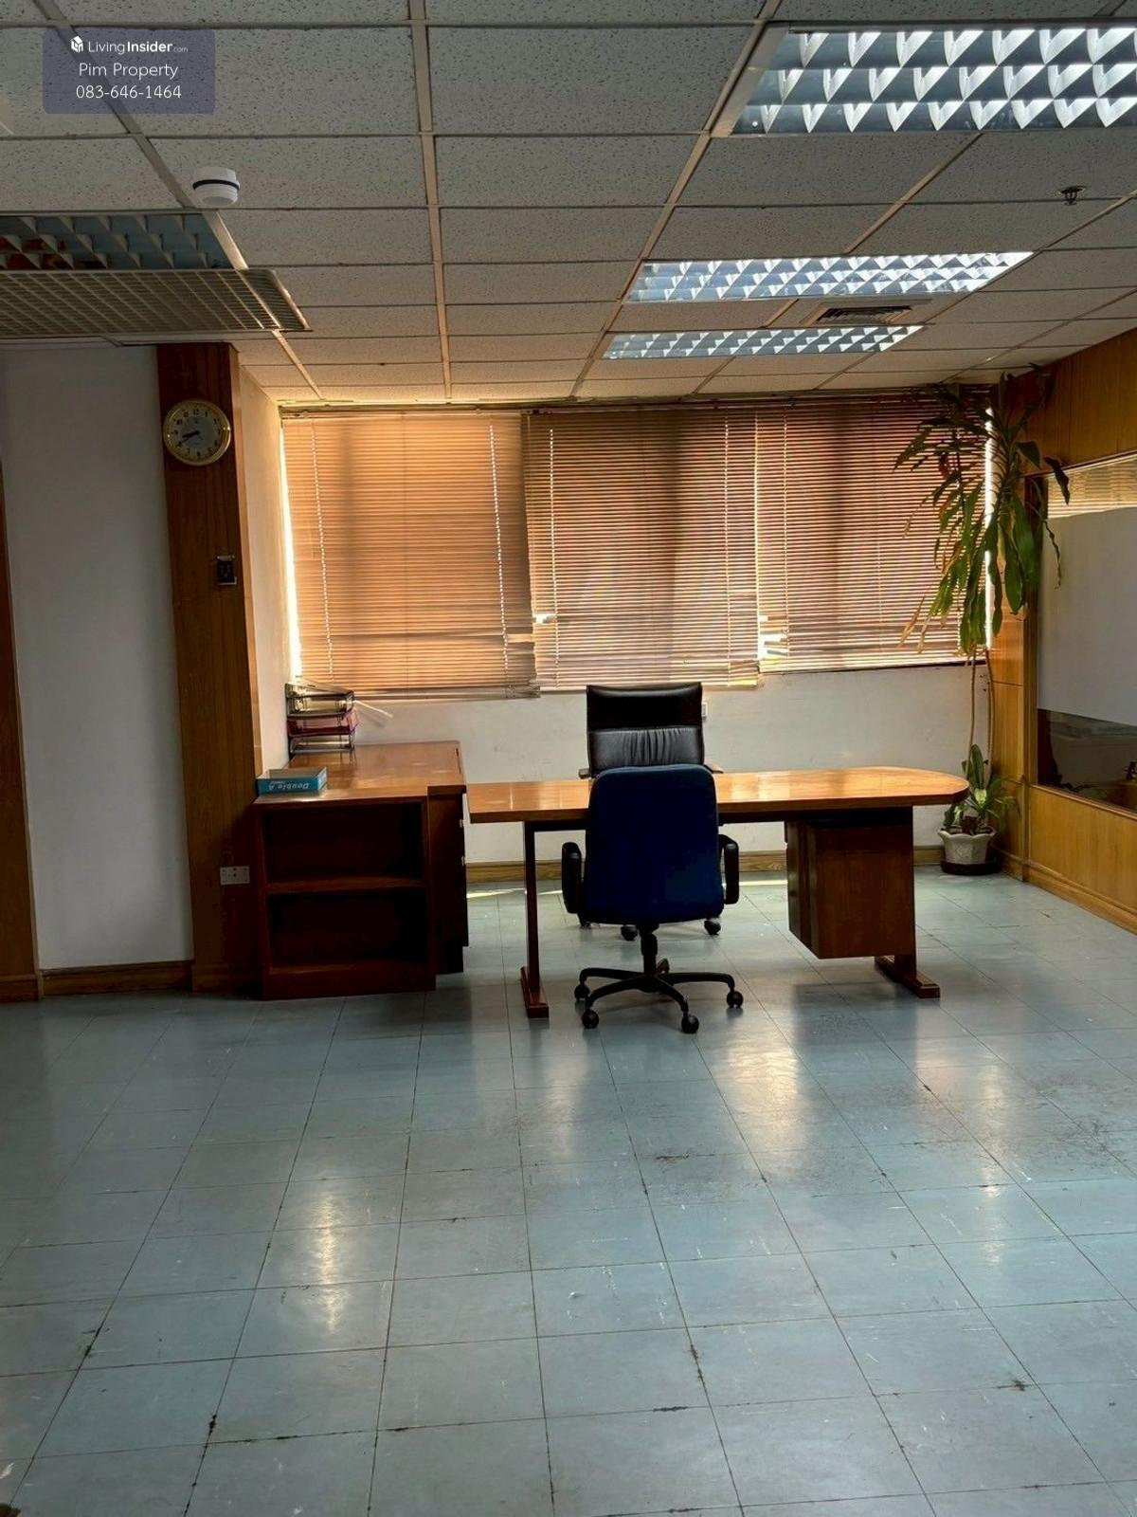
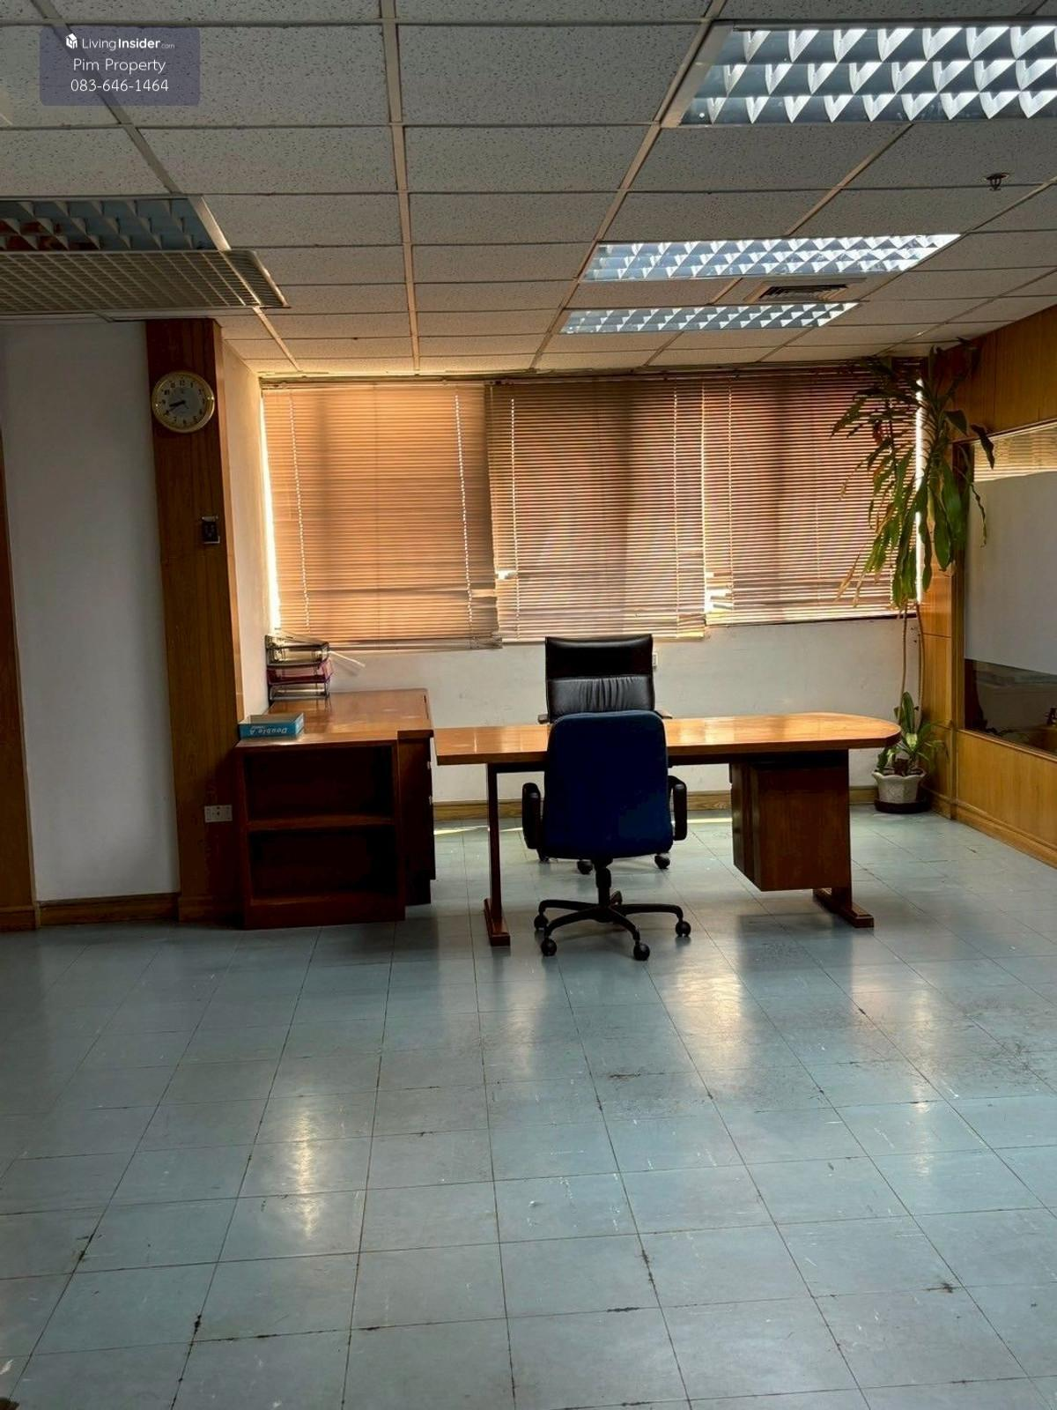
- smoke detector [190,166,241,208]
